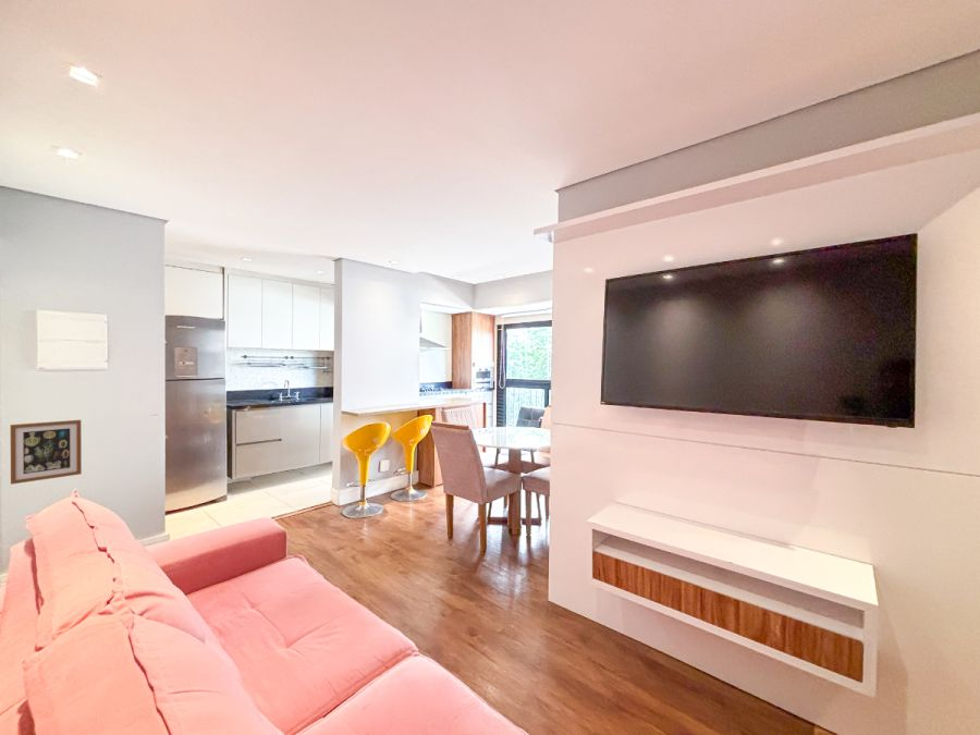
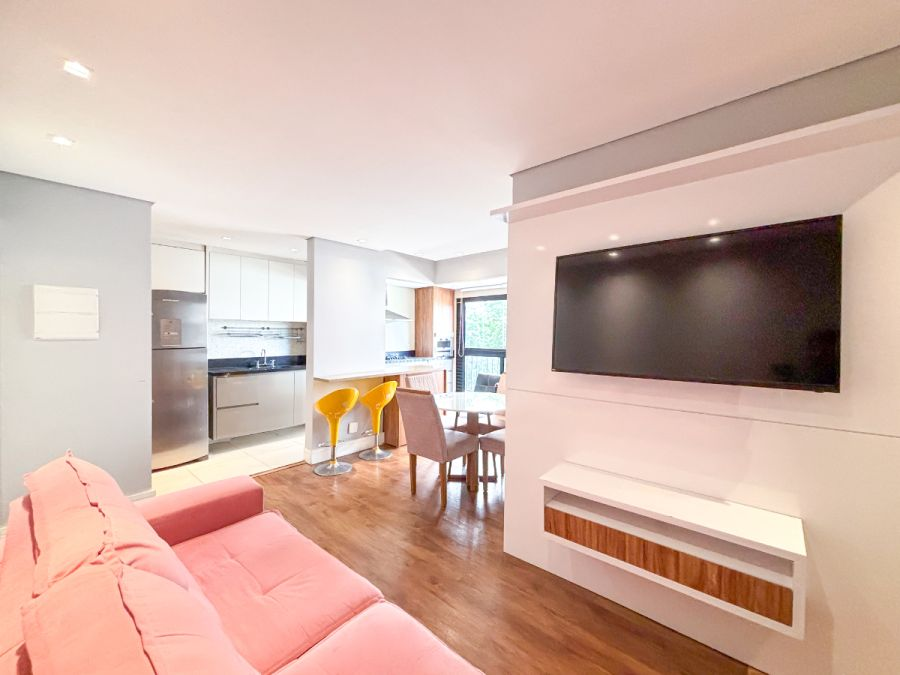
- wall art [10,419,83,486]
